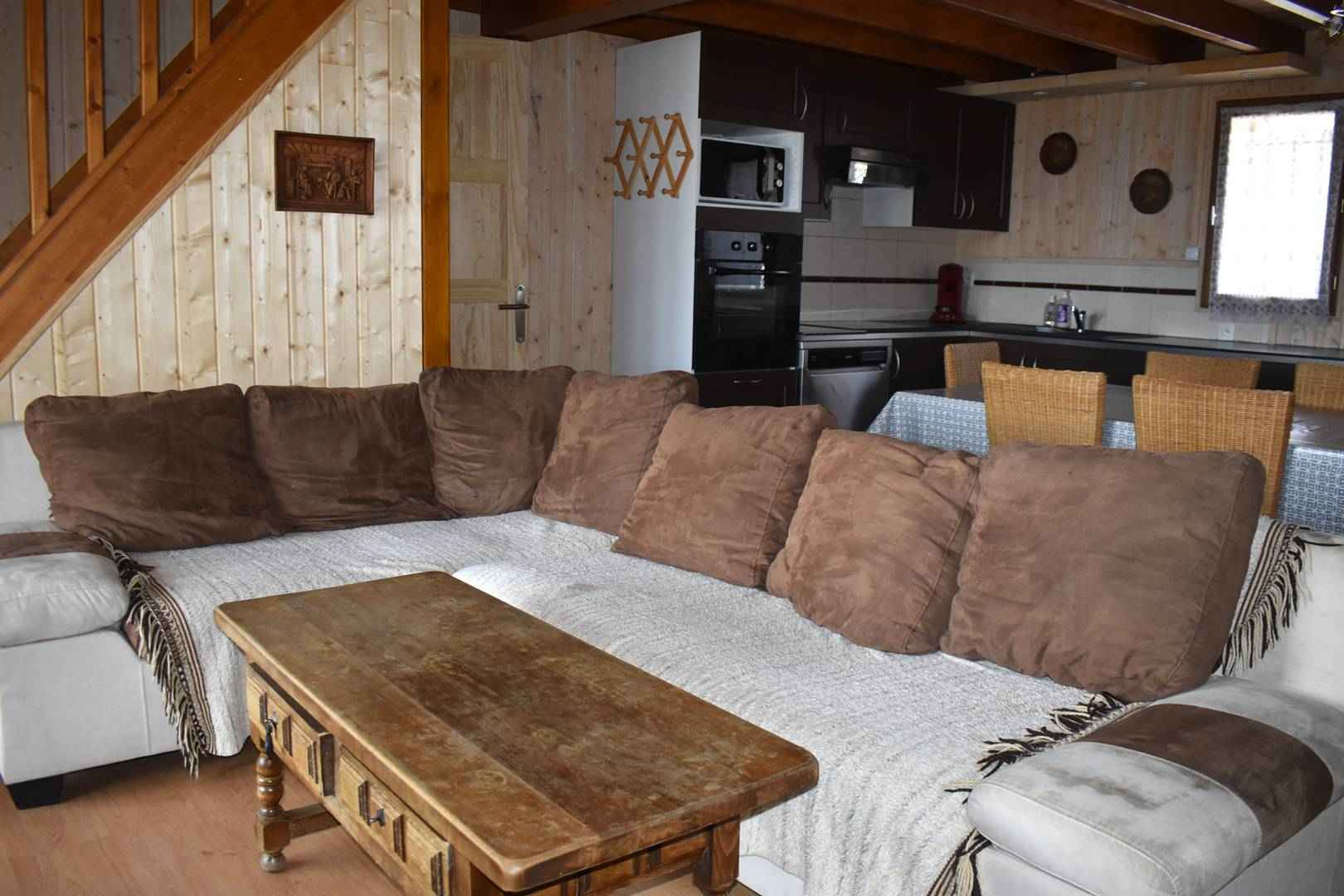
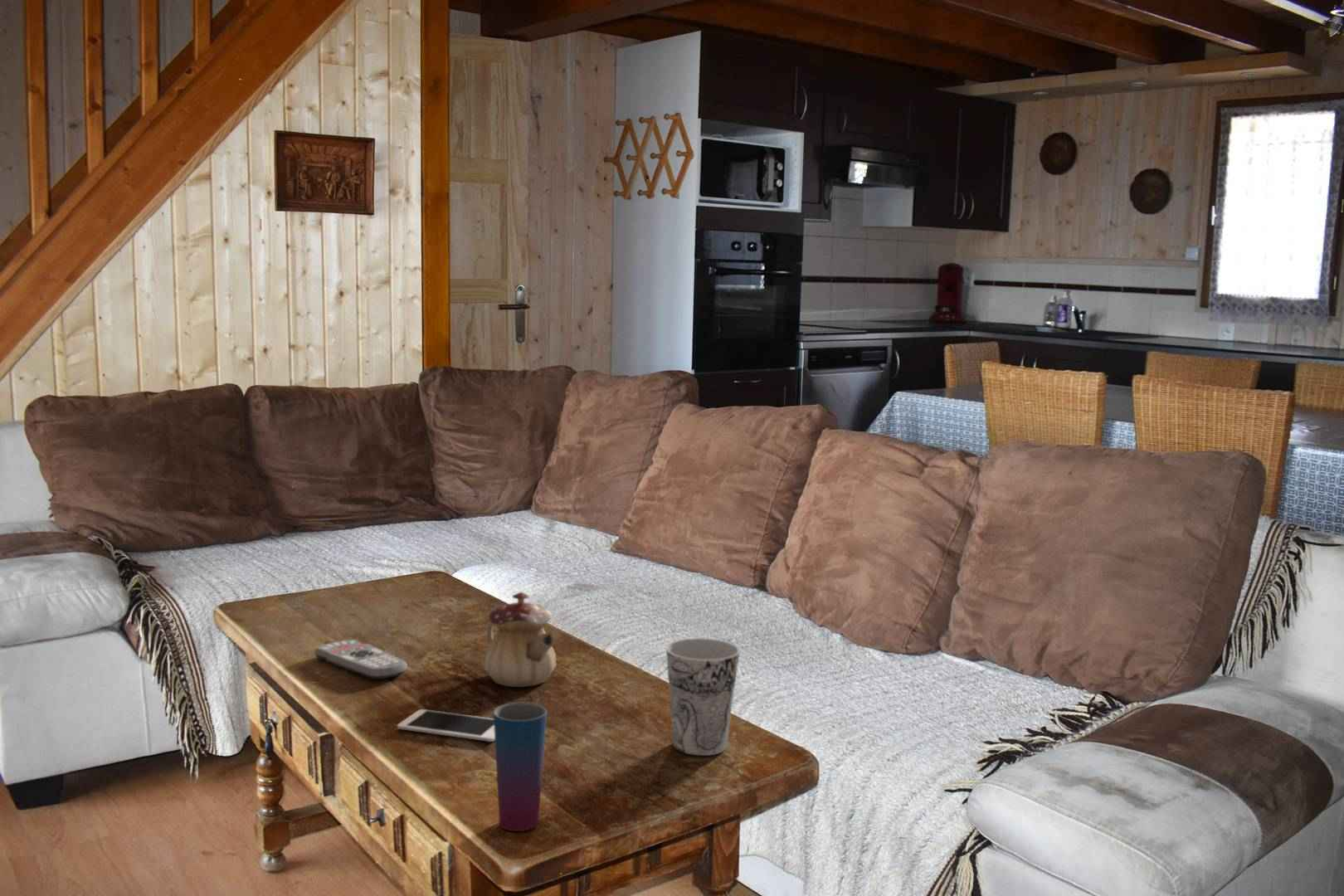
+ cell phone [397,709,495,743]
+ remote control [314,639,408,679]
+ cup [493,702,548,832]
+ teapot [483,592,558,688]
+ cup [665,637,741,757]
